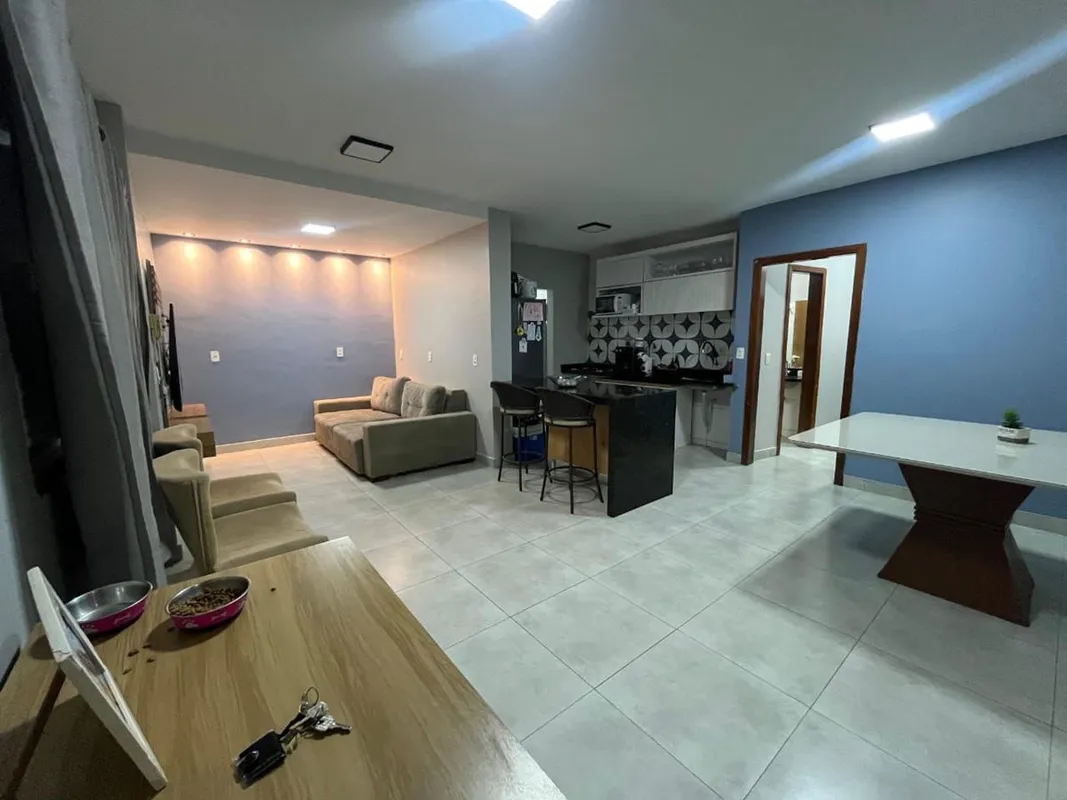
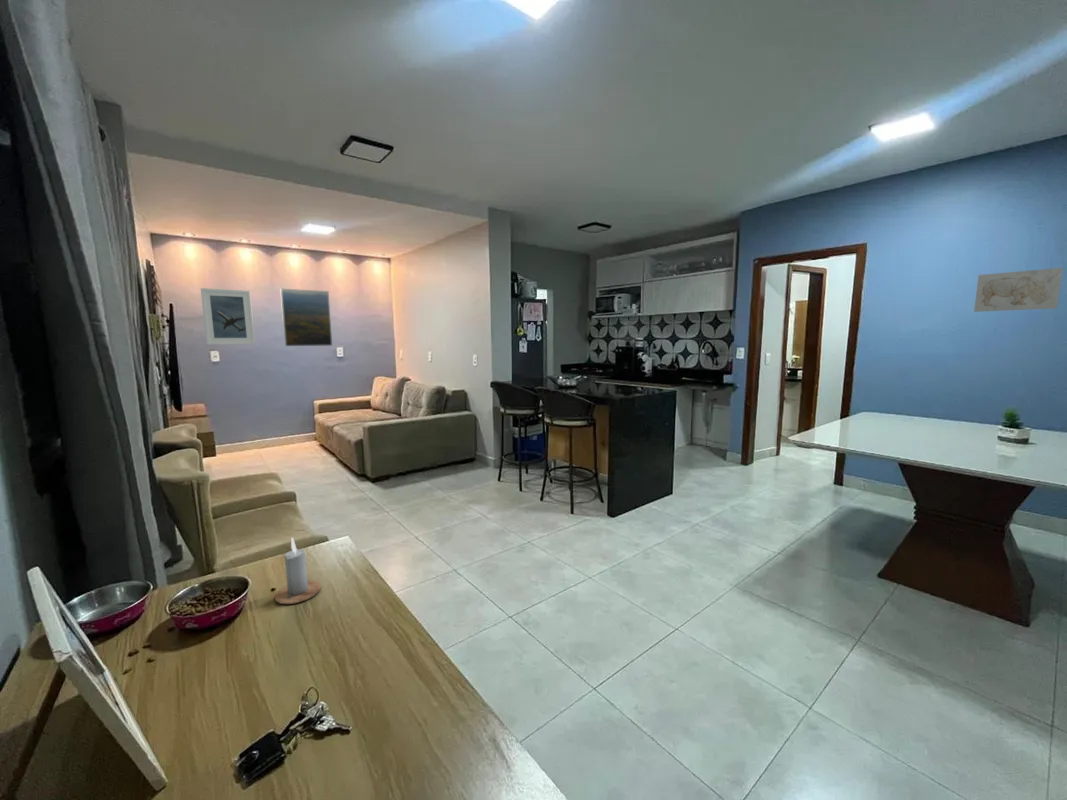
+ candle [274,536,322,605]
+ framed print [279,288,333,347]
+ wall art [973,267,1064,313]
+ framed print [200,287,256,346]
